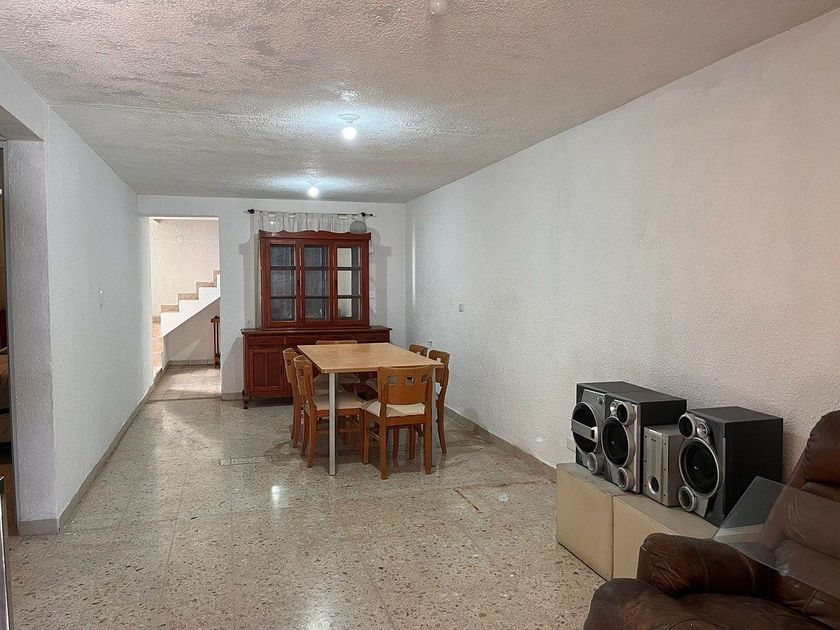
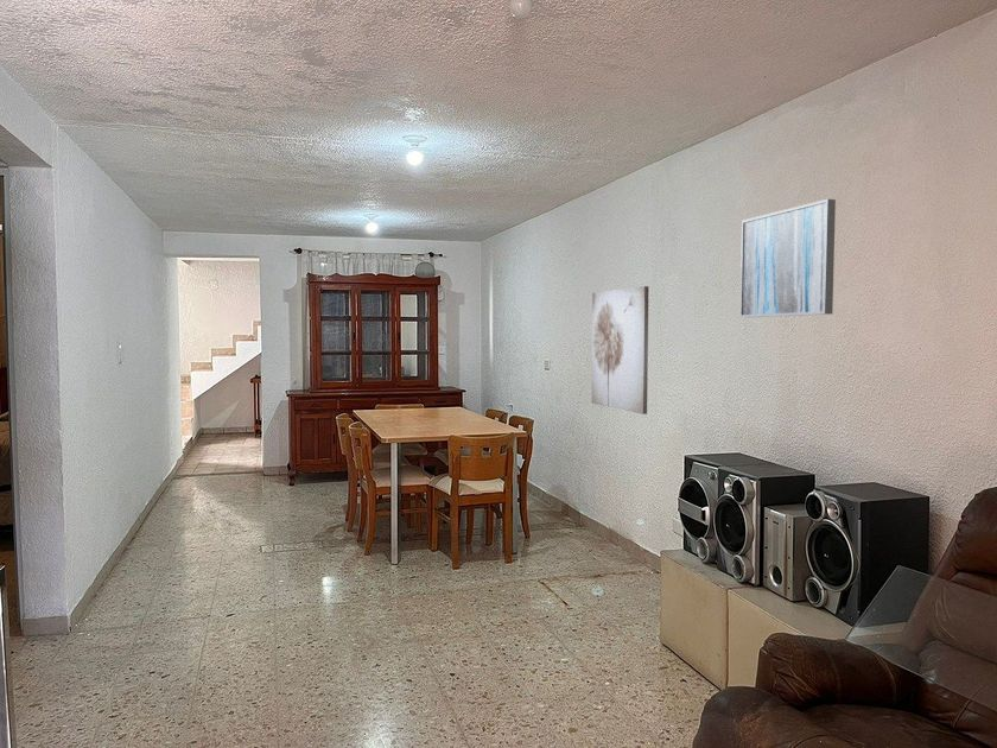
+ wall art [739,198,837,318]
+ wall art [590,285,650,416]
